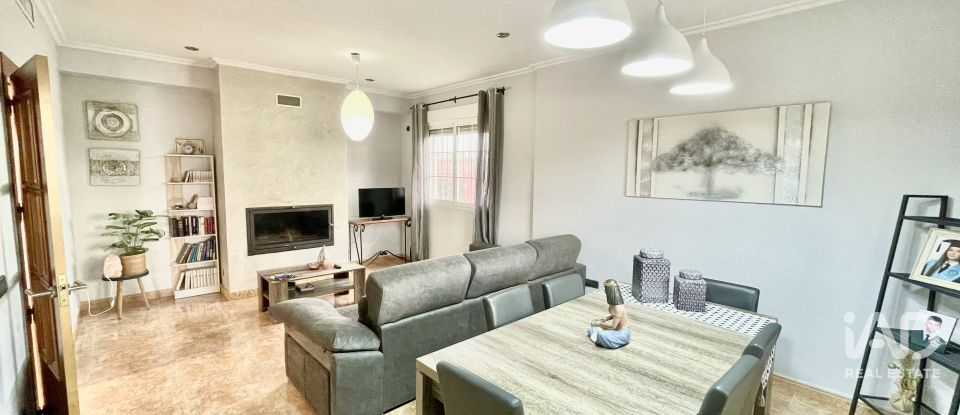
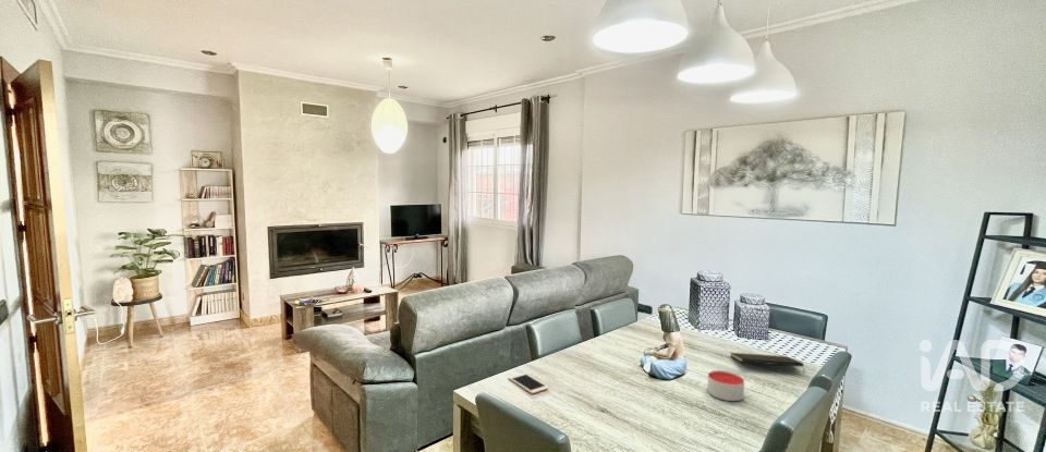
+ cell phone [507,371,549,394]
+ candle [706,369,745,402]
+ notepad [729,352,805,374]
